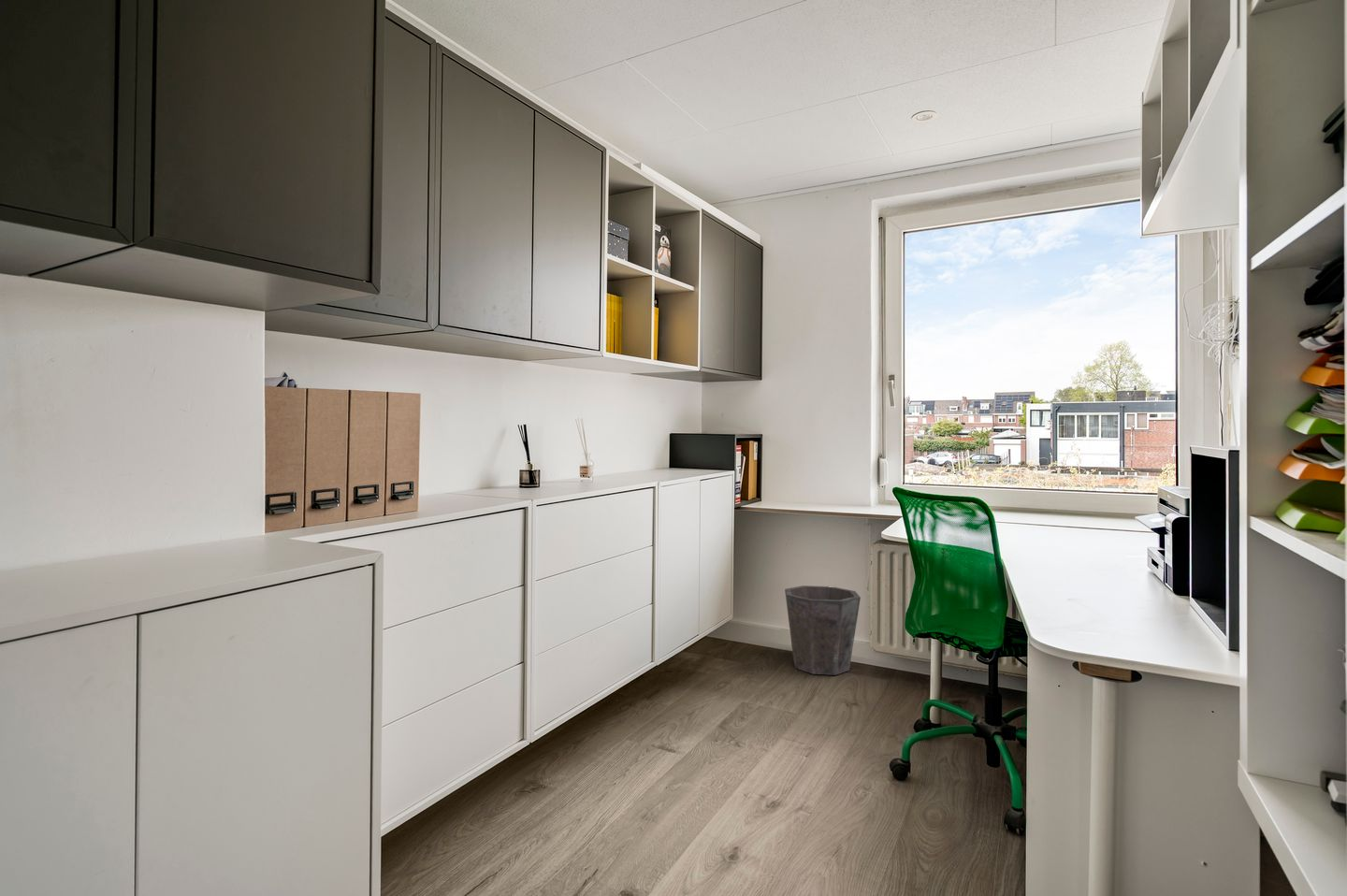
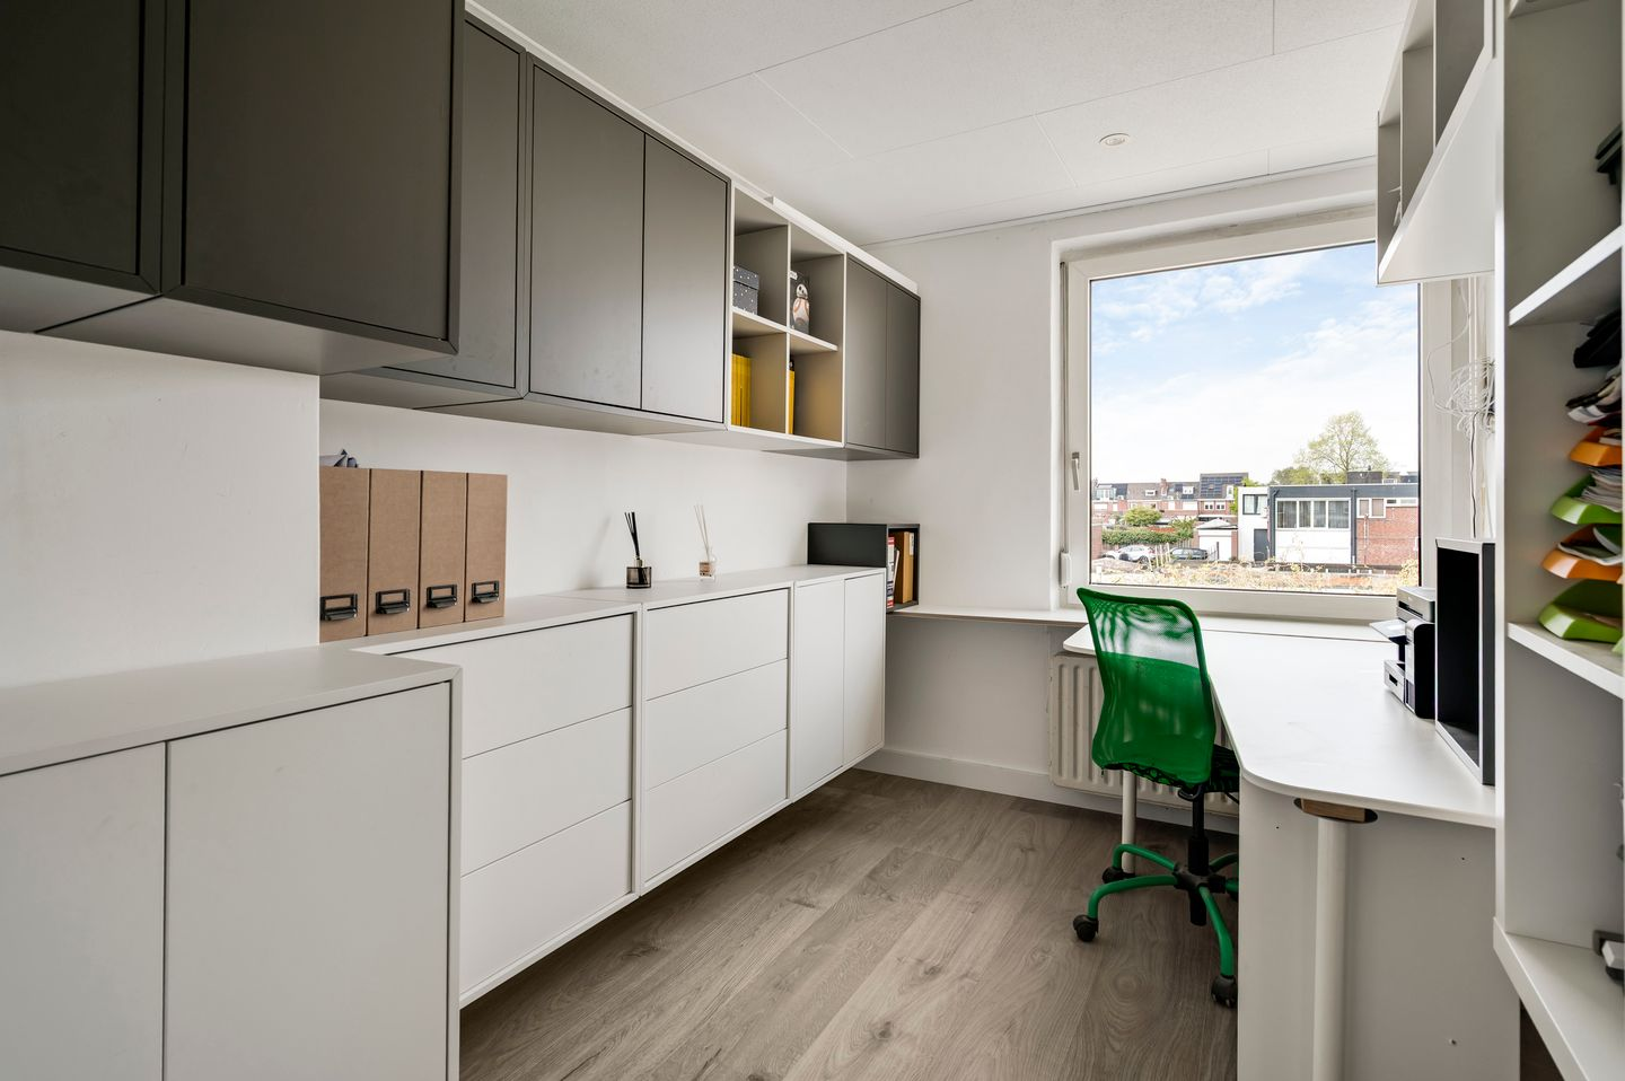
- waste bin [784,585,862,676]
